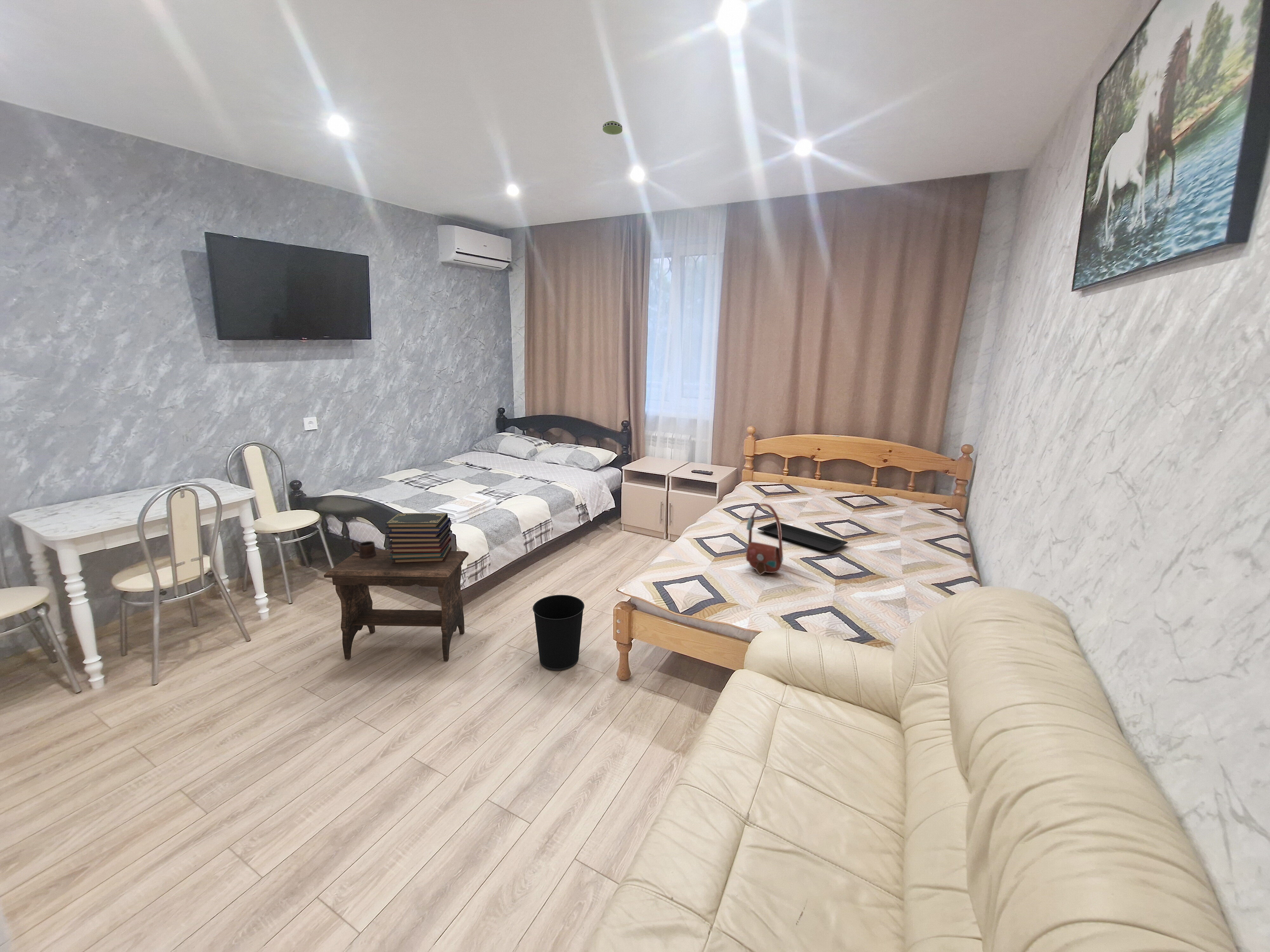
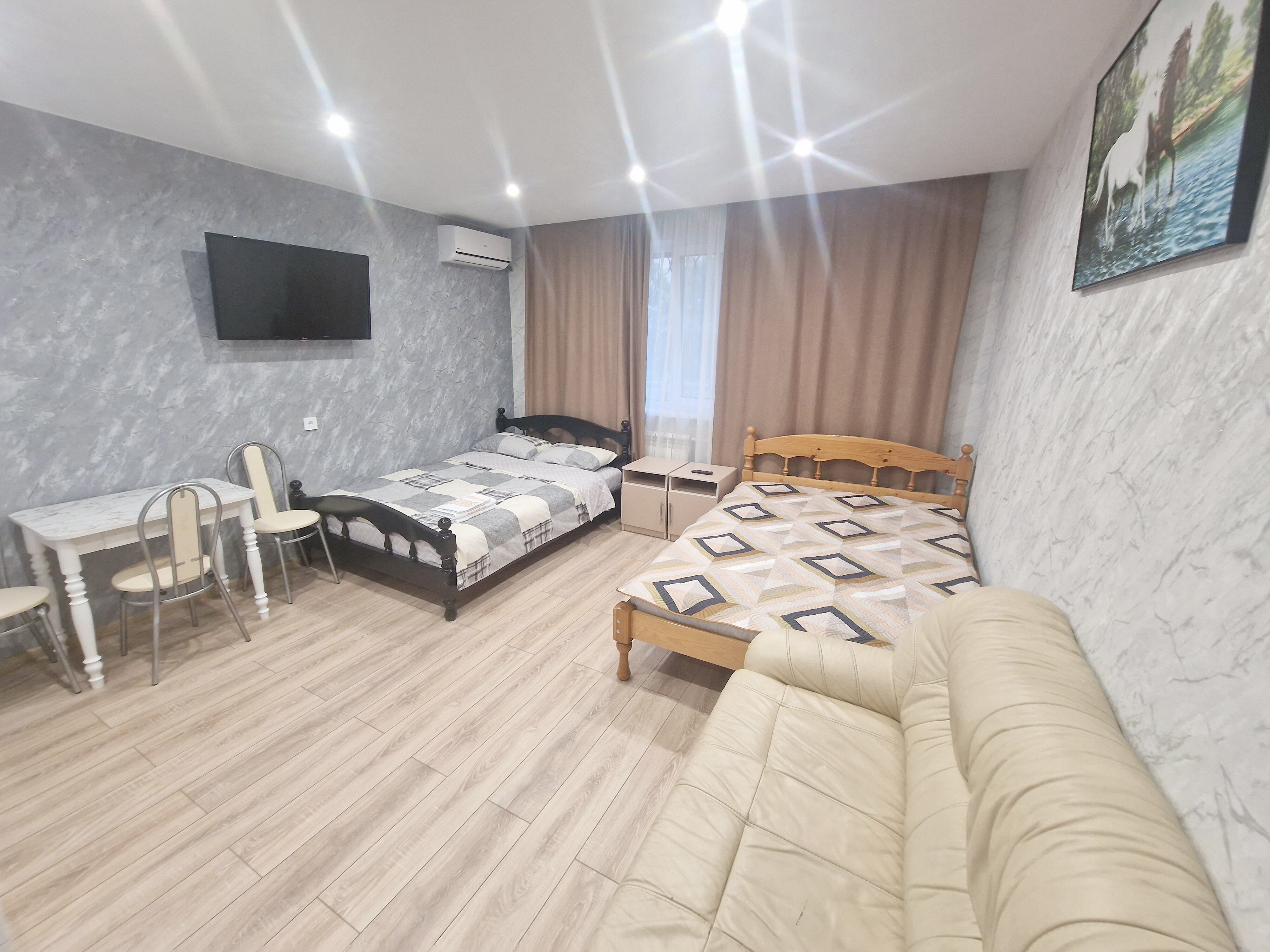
- footstool [324,549,469,661]
- book stack [385,513,452,564]
- wastebasket [532,595,585,671]
- handbag [745,503,784,575]
- smoke detector [602,121,623,135]
- serving tray [757,522,848,552]
- mug [351,539,376,559]
